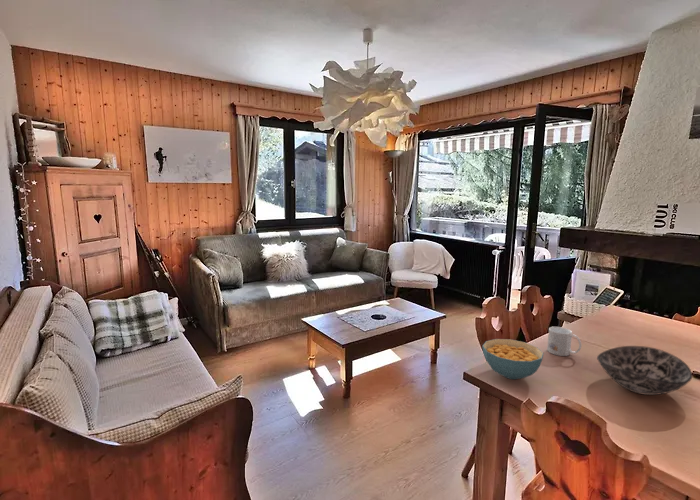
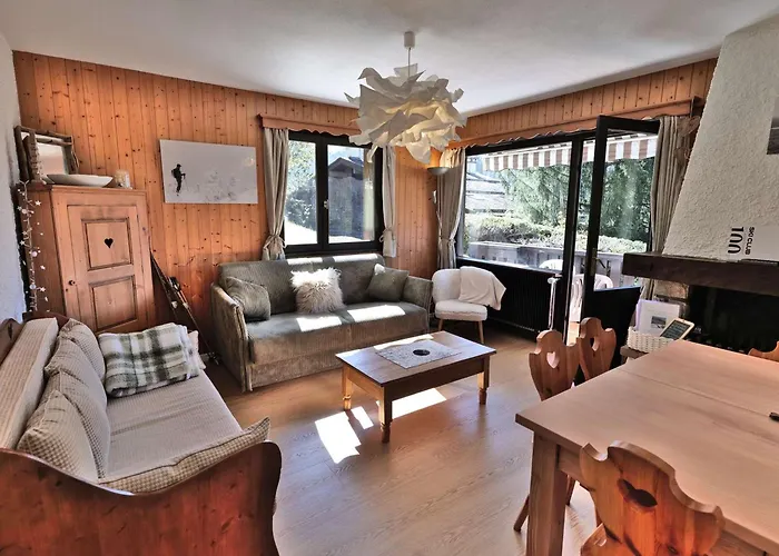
- bowl [596,345,693,396]
- cereal bowl [481,338,545,380]
- mug [546,326,582,357]
